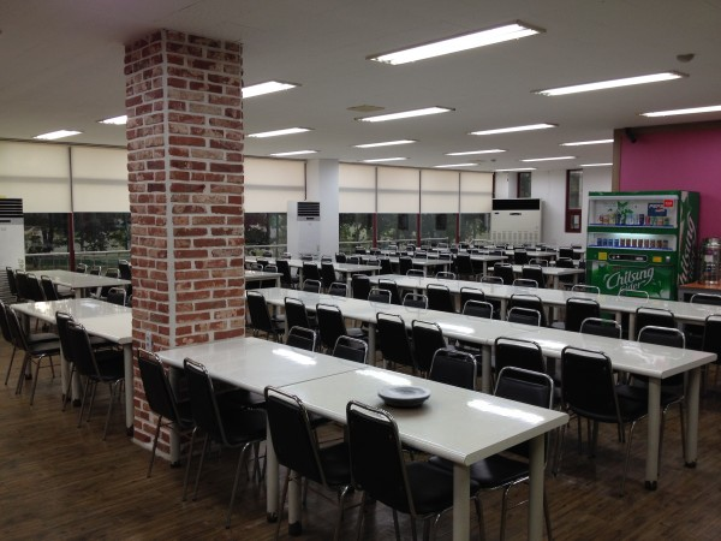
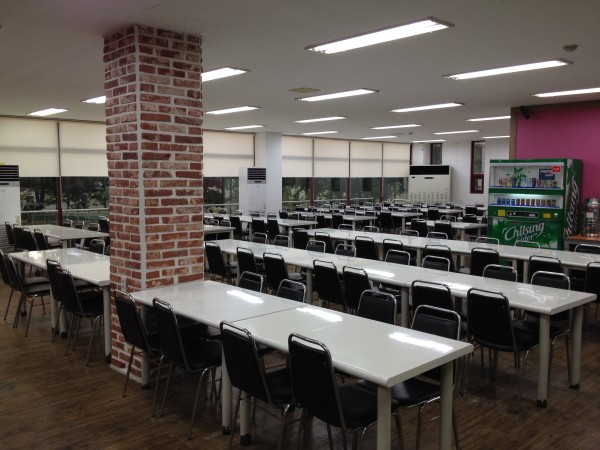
- plate [376,384,433,408]
